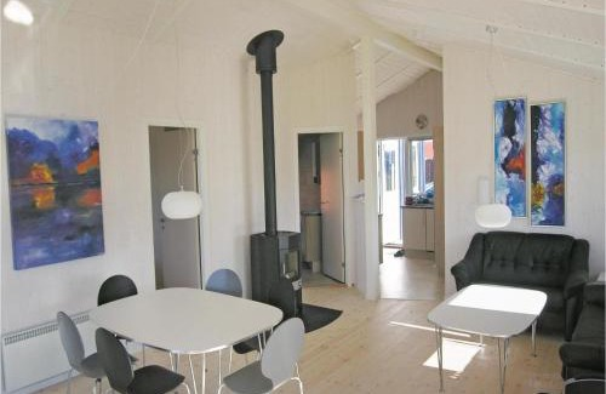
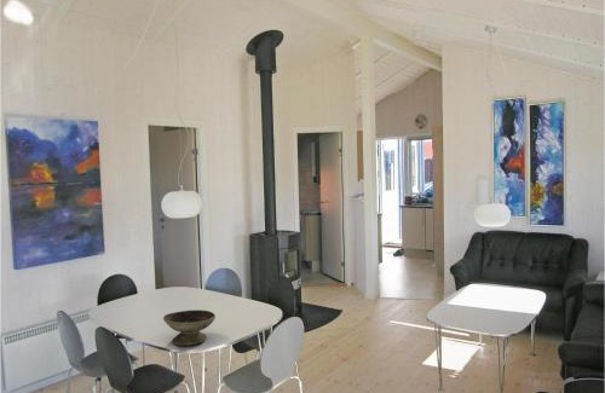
+ decorative bowl [162,308,217,347]
